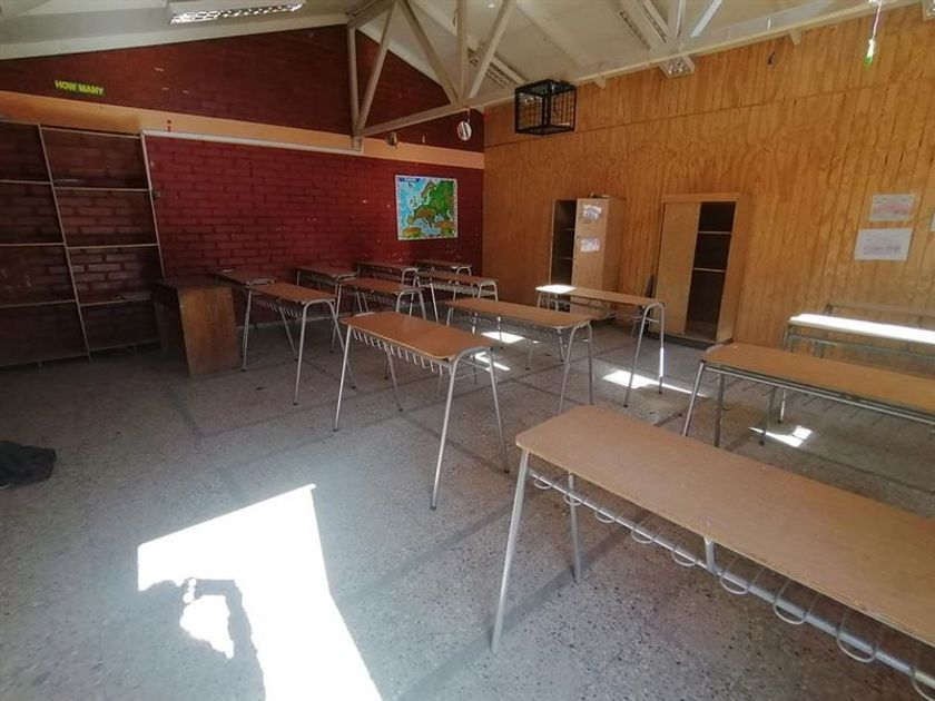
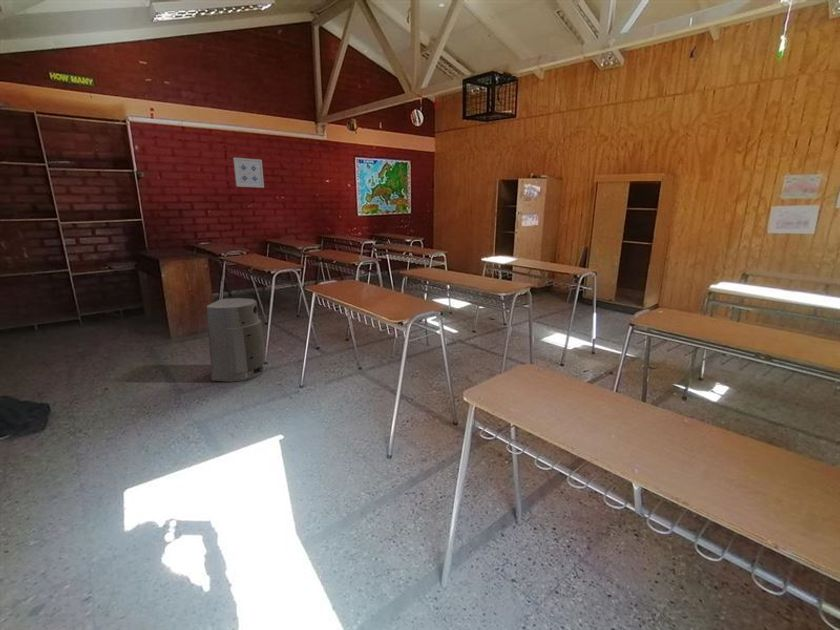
+ air purifier [206,297,266,383]
+ wall art [232,157,265,189]
